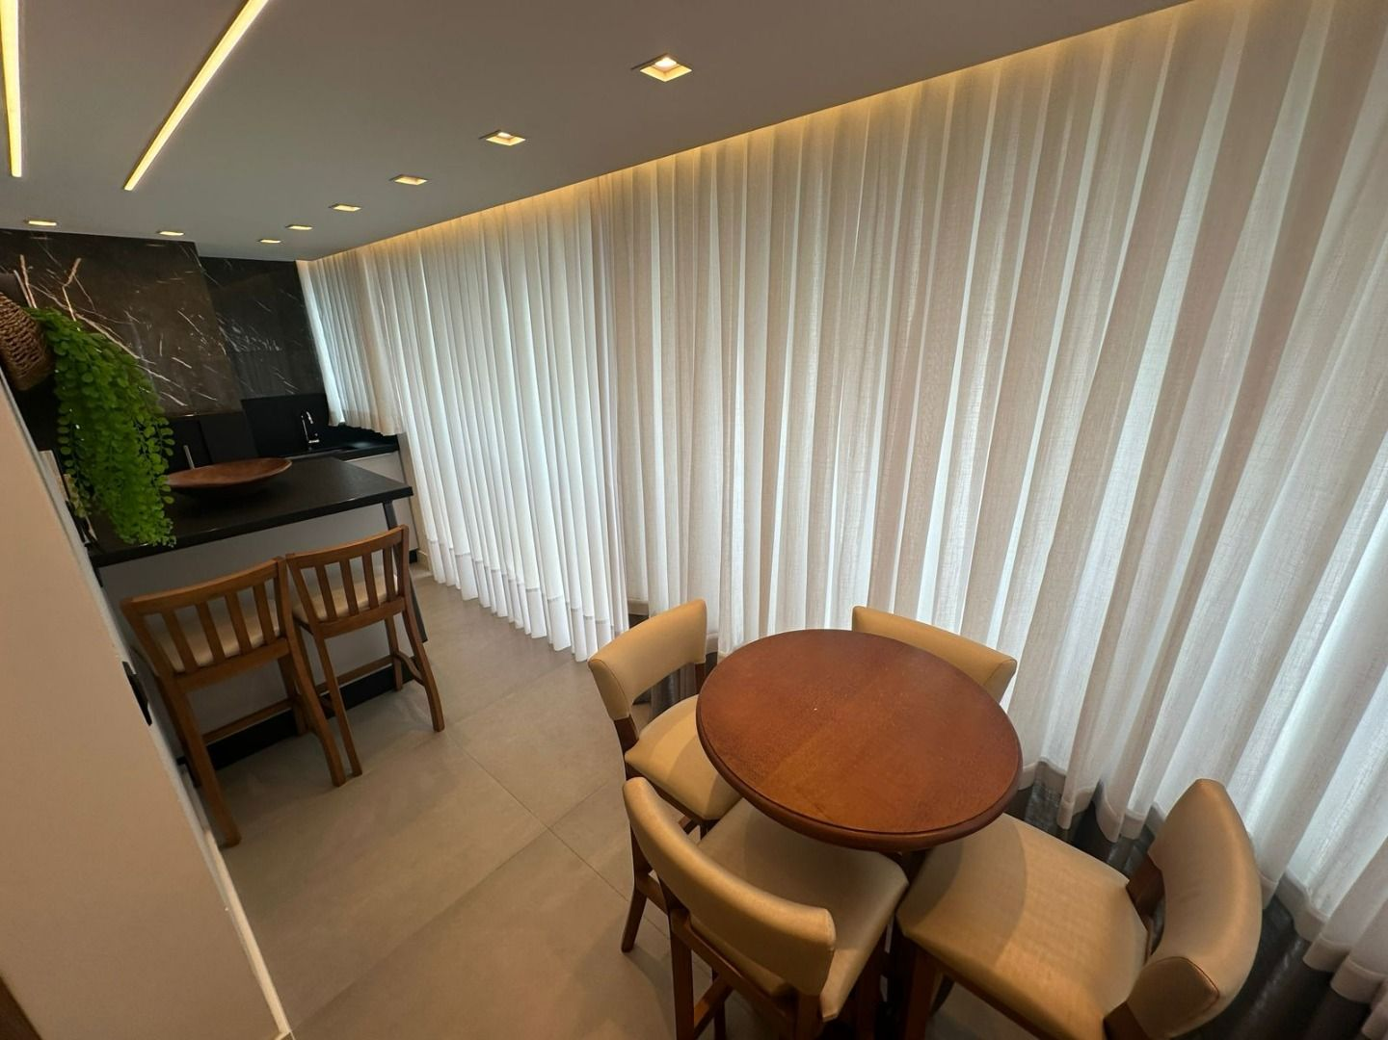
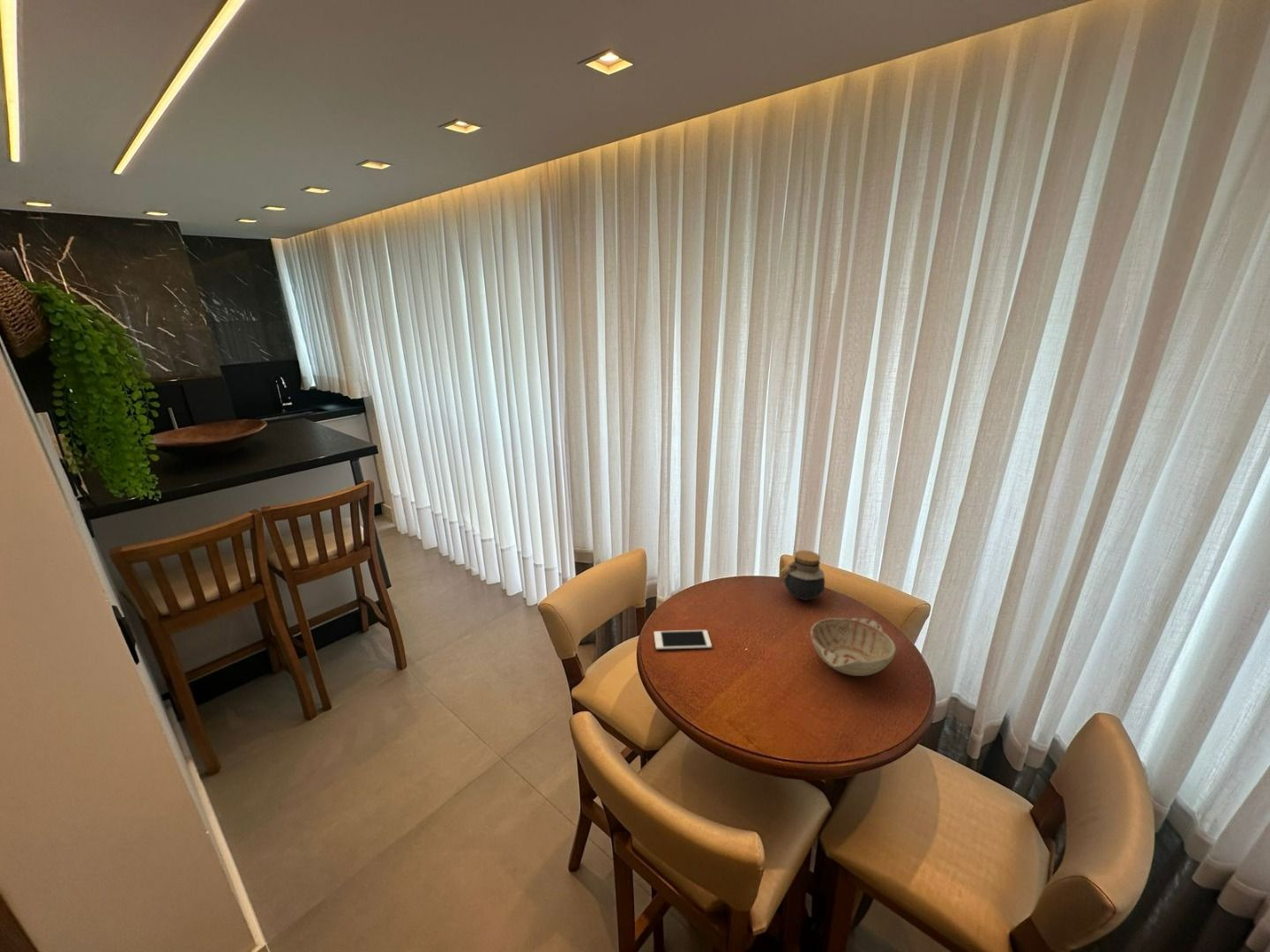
+ jar [777,549,826,601]
+ cell phone [654,629,713,651]
+ decorative bowl [810,617,897,677]
